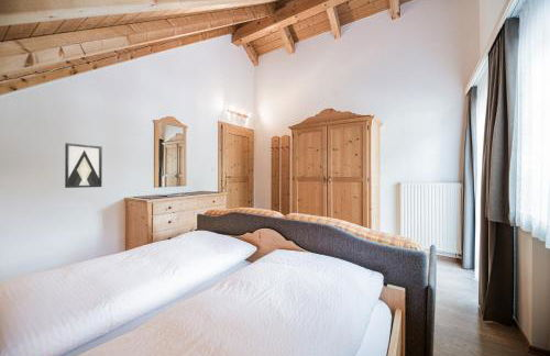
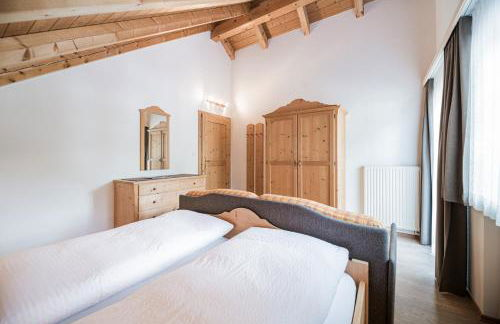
- wall art [64,142,103,189]
